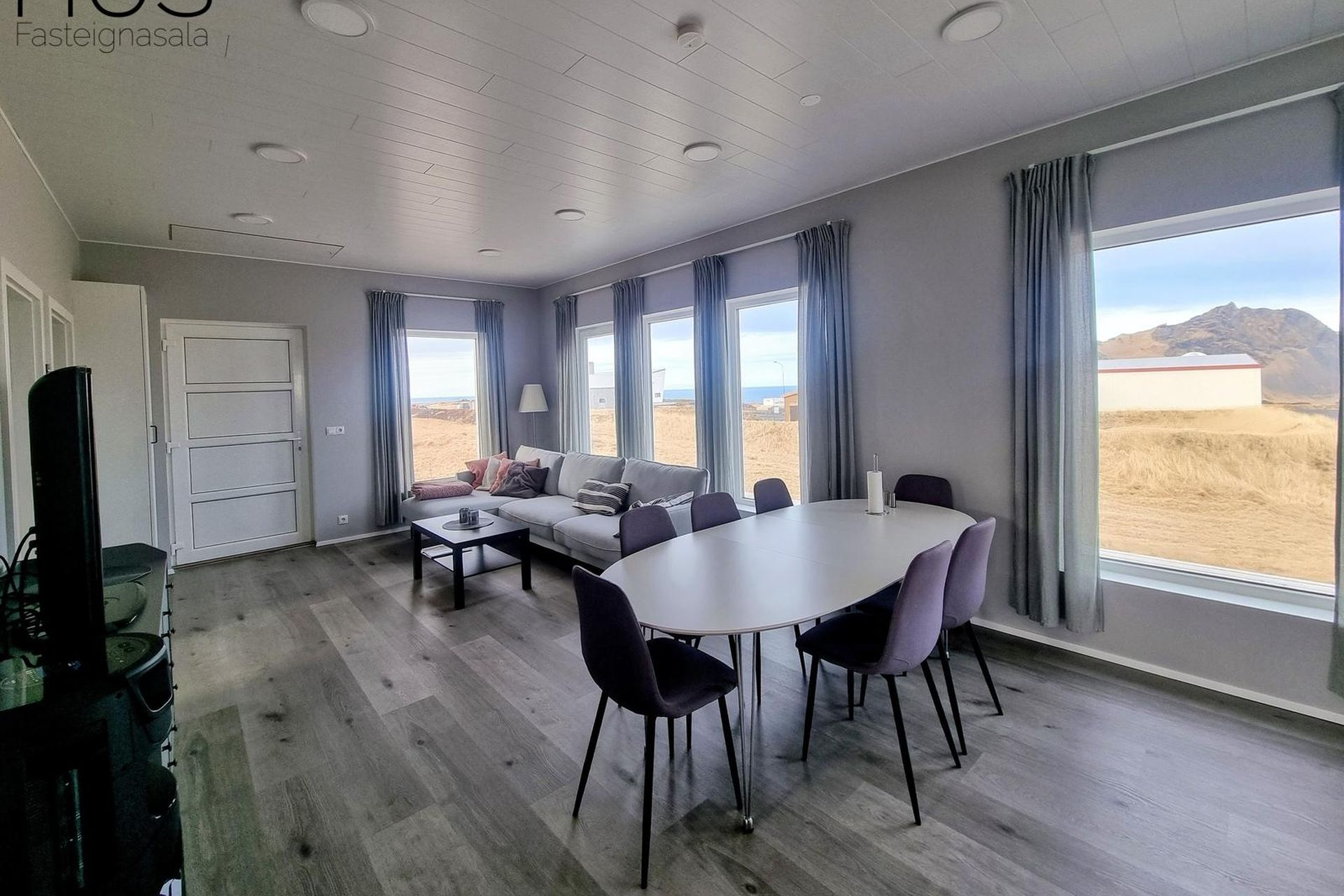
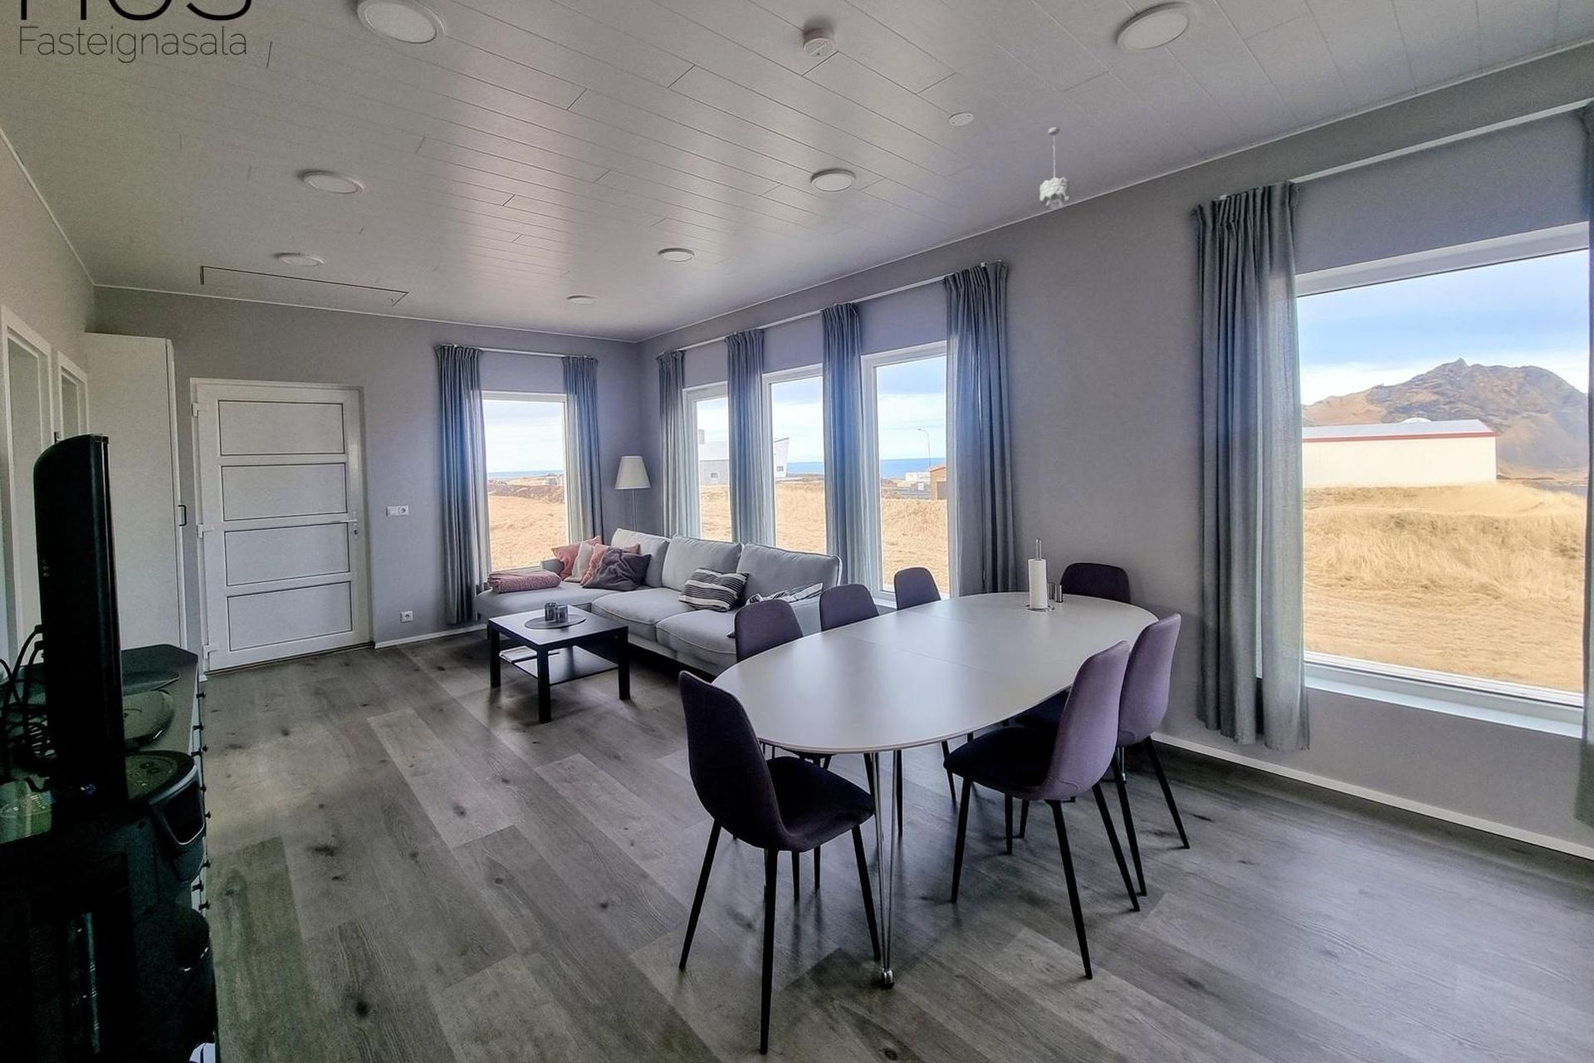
+ pendant light [1039,126,1070,211]
